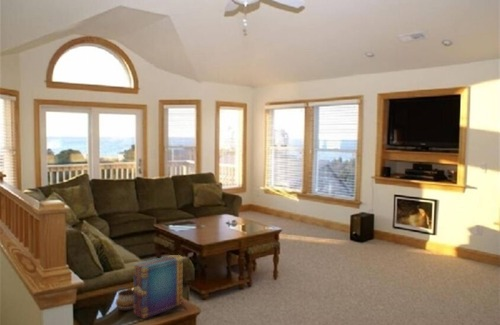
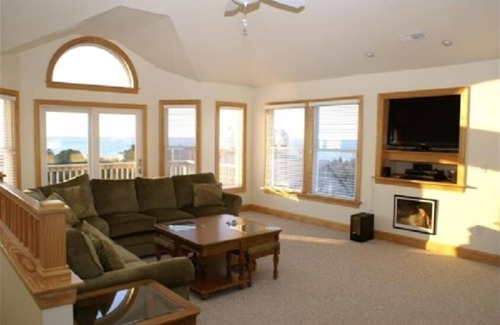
- decorative book [133,254,183,320]
- decorative bowl [115,288,134,311]
